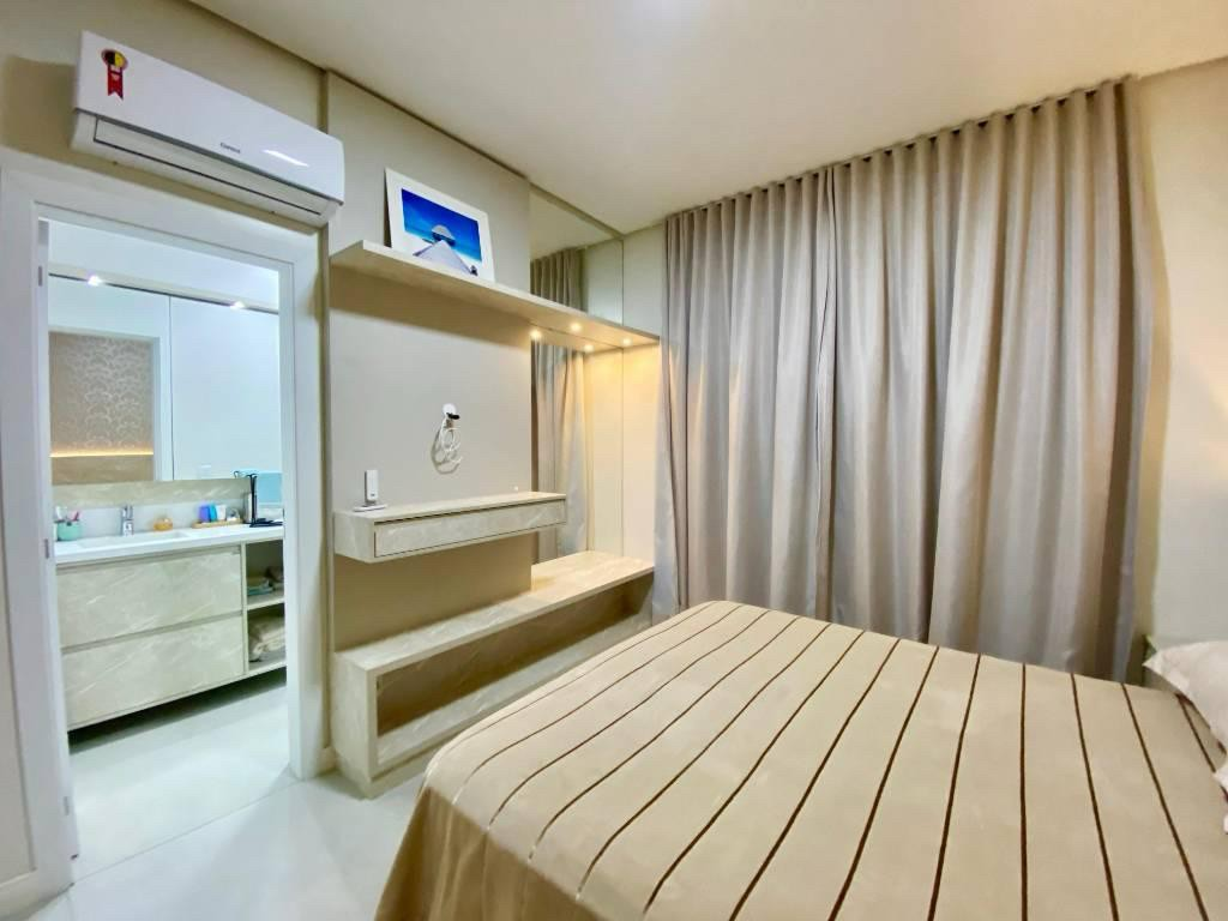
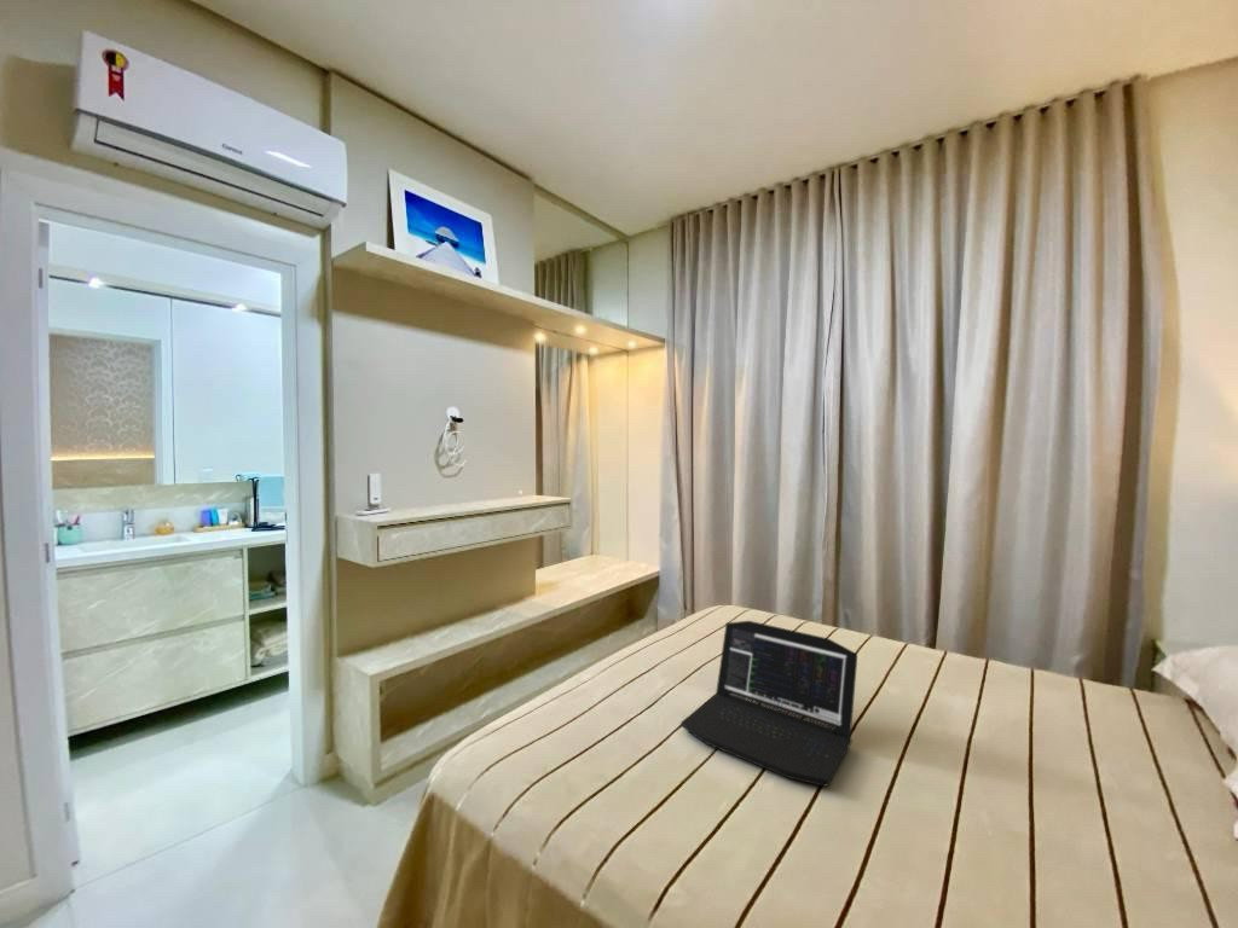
+ laptop [679,620,858,788]
